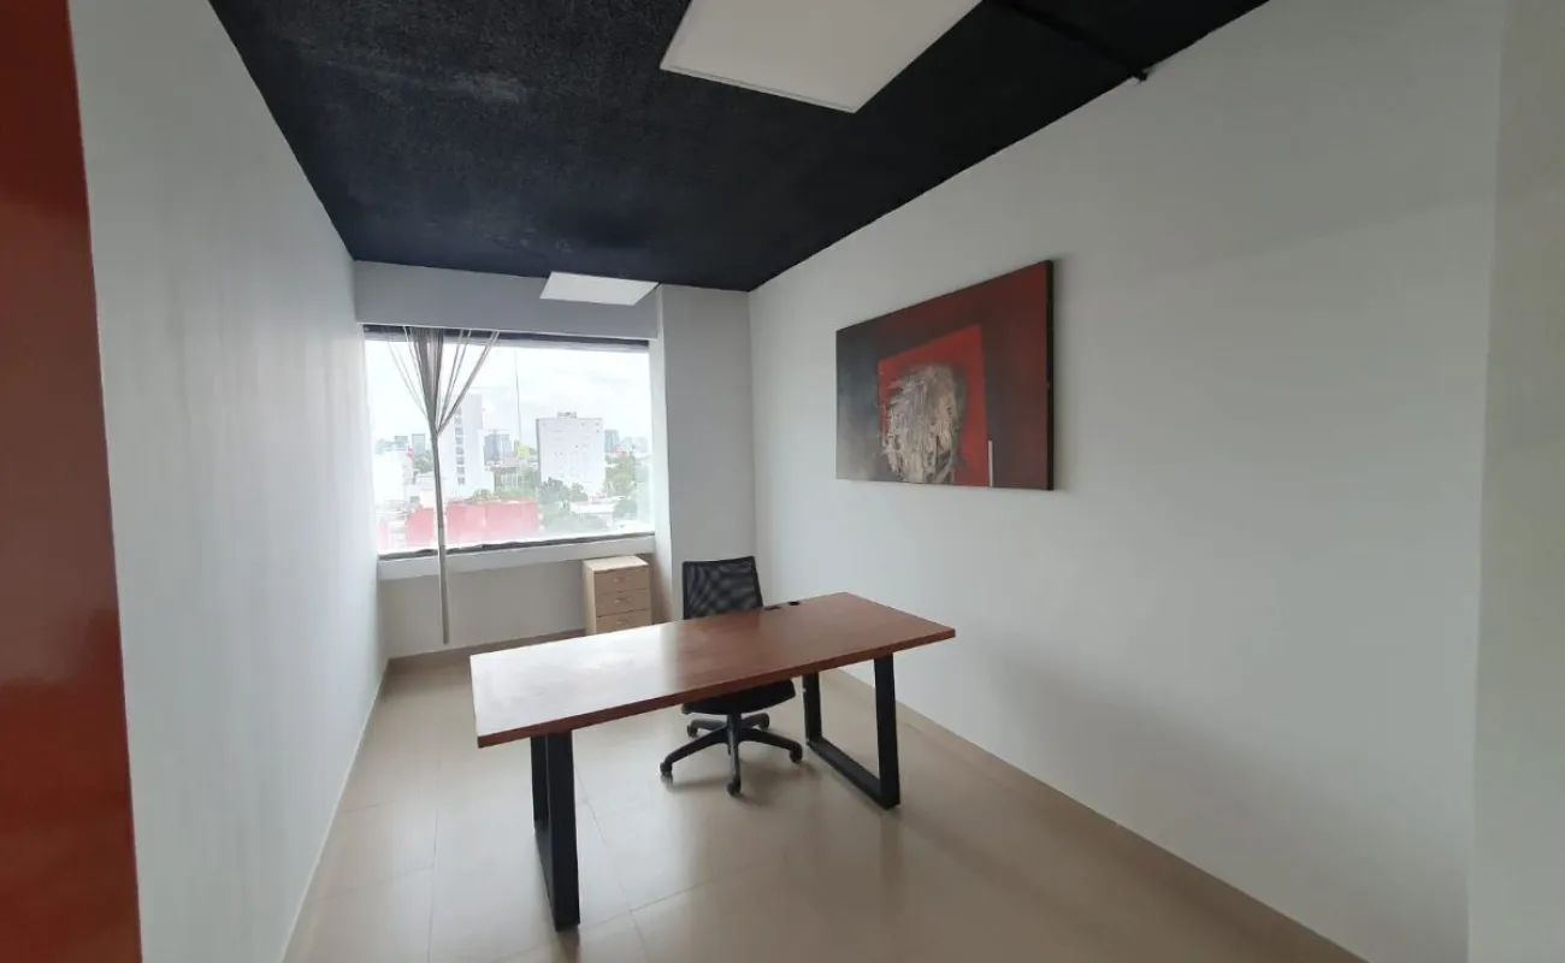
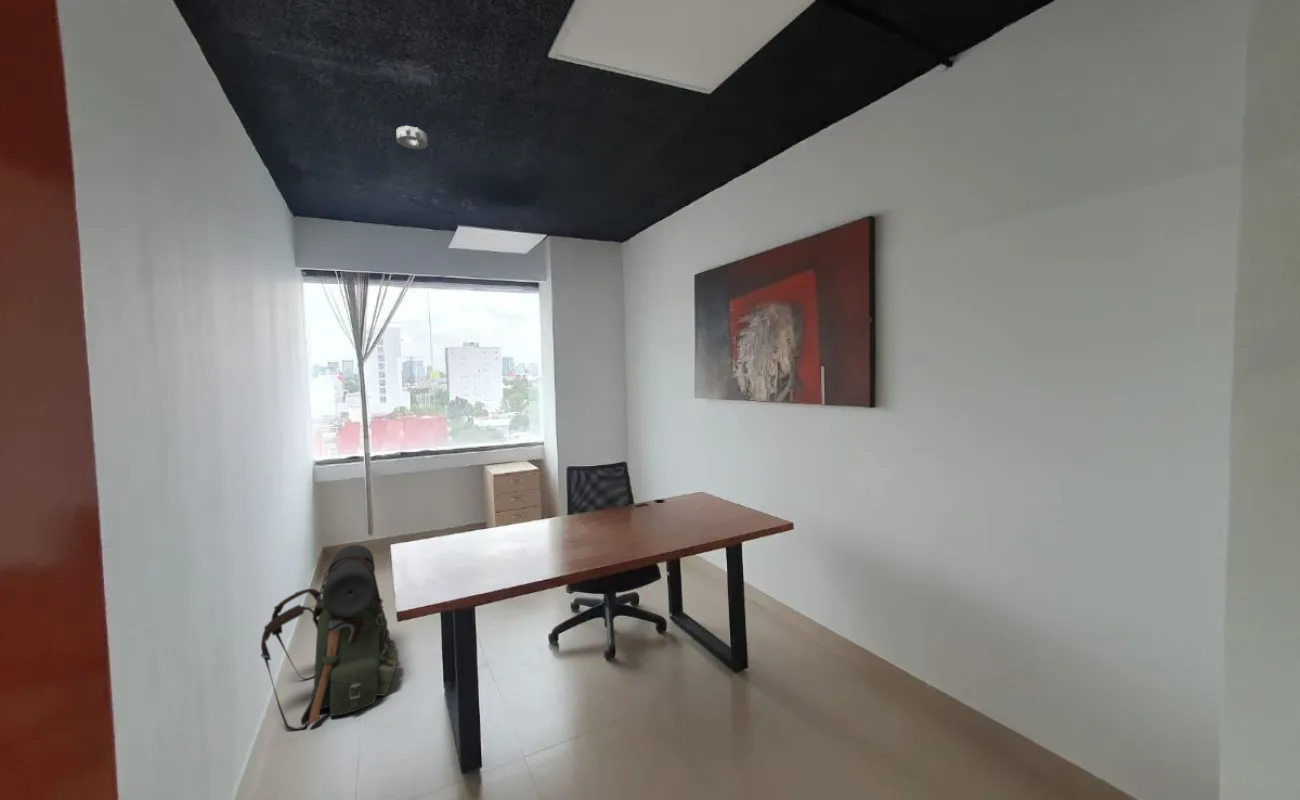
+ smoke detector [395,125,428,150]
+ backpack [259,544,399,732]
